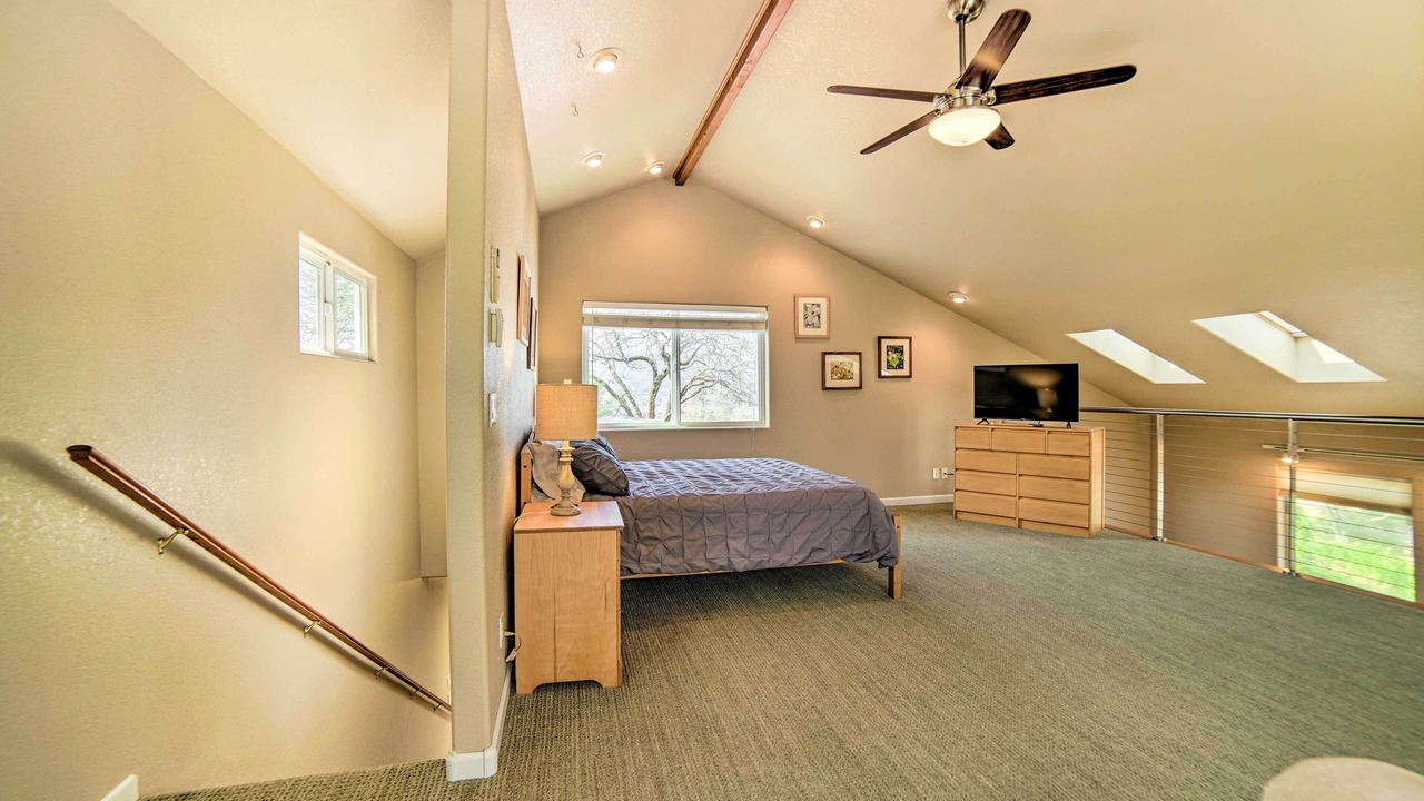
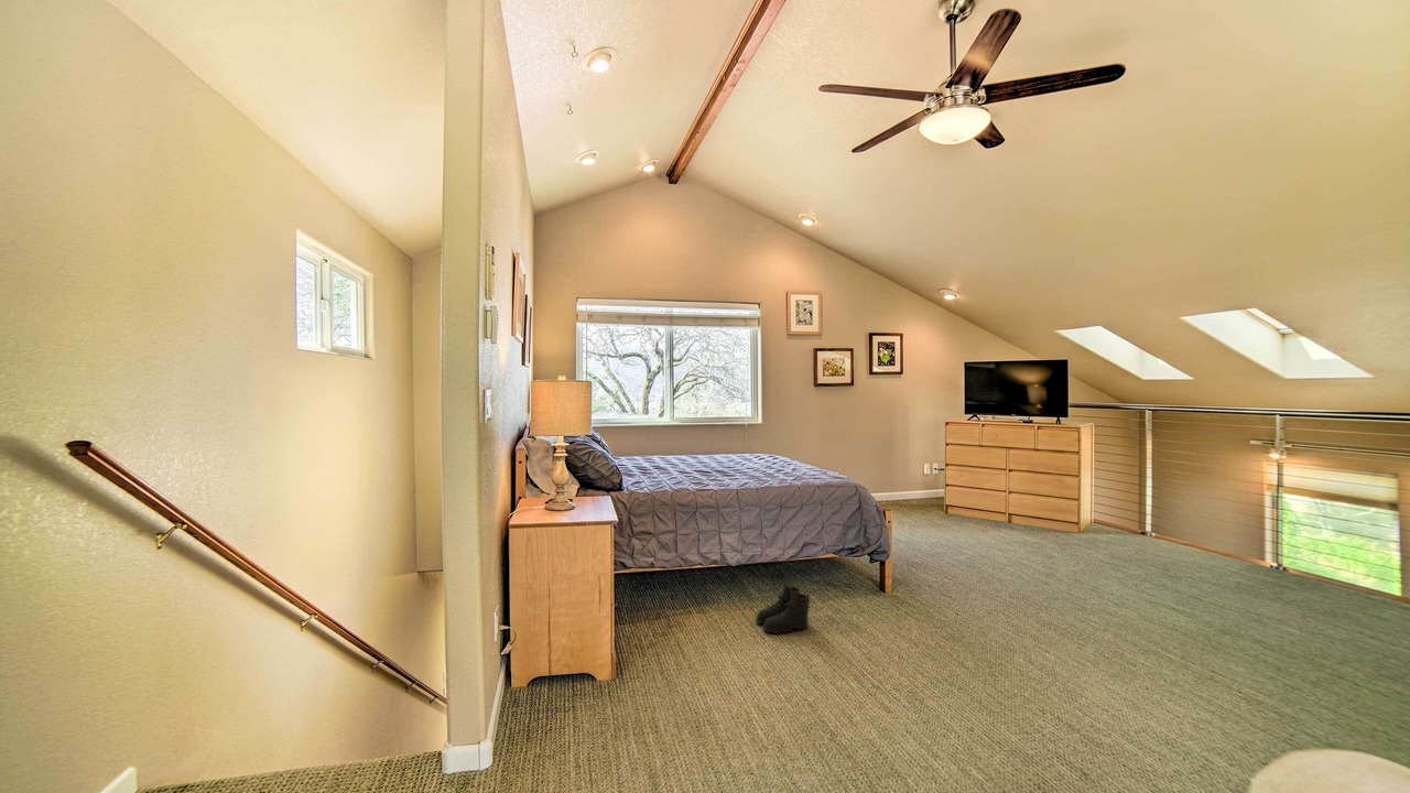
+ boots [755,583,812,636]
